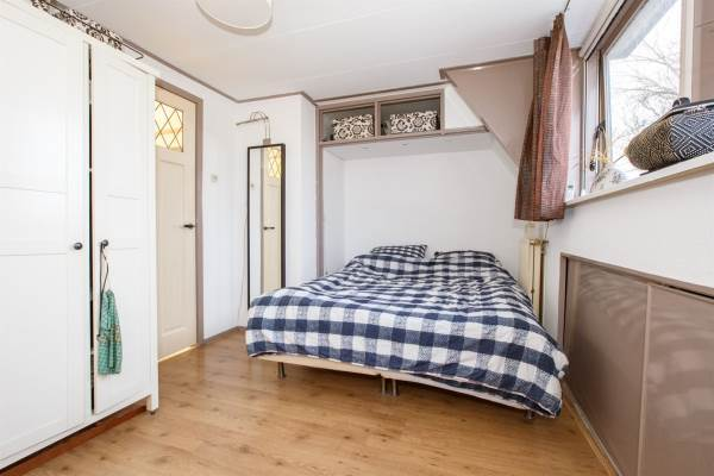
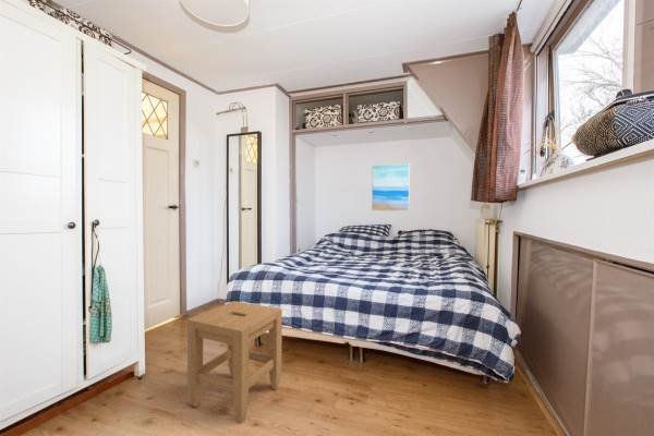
+ stool [186,300,283,425]
+ wall art [371,162,411,211]
